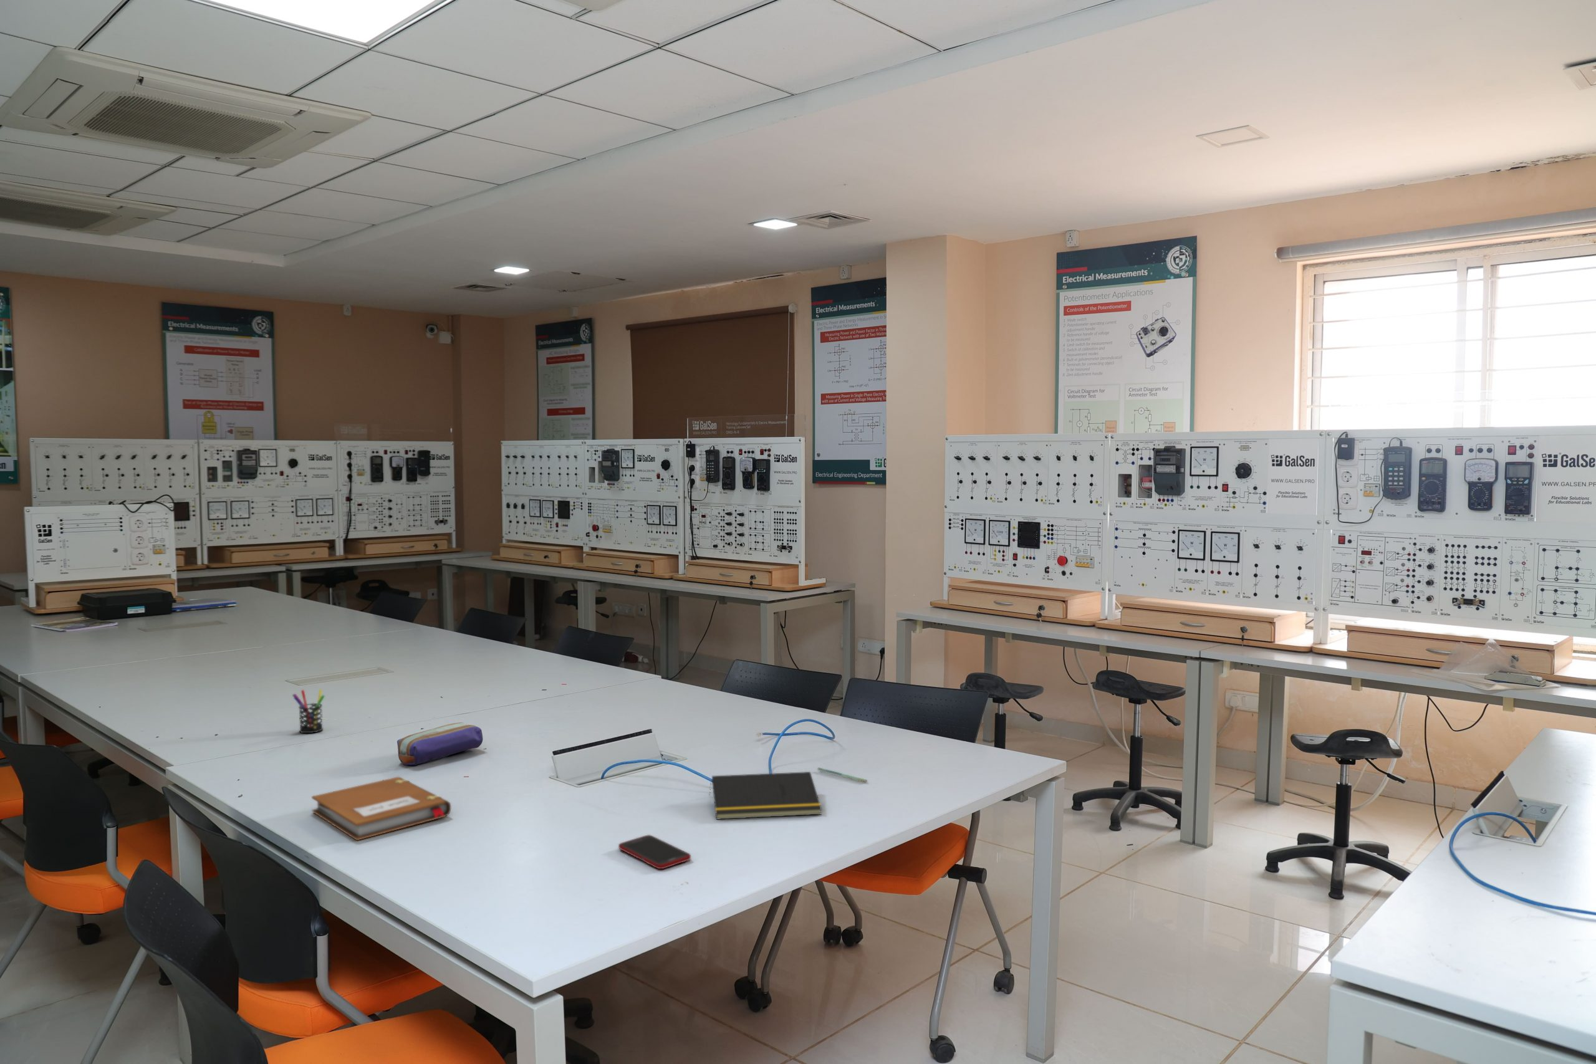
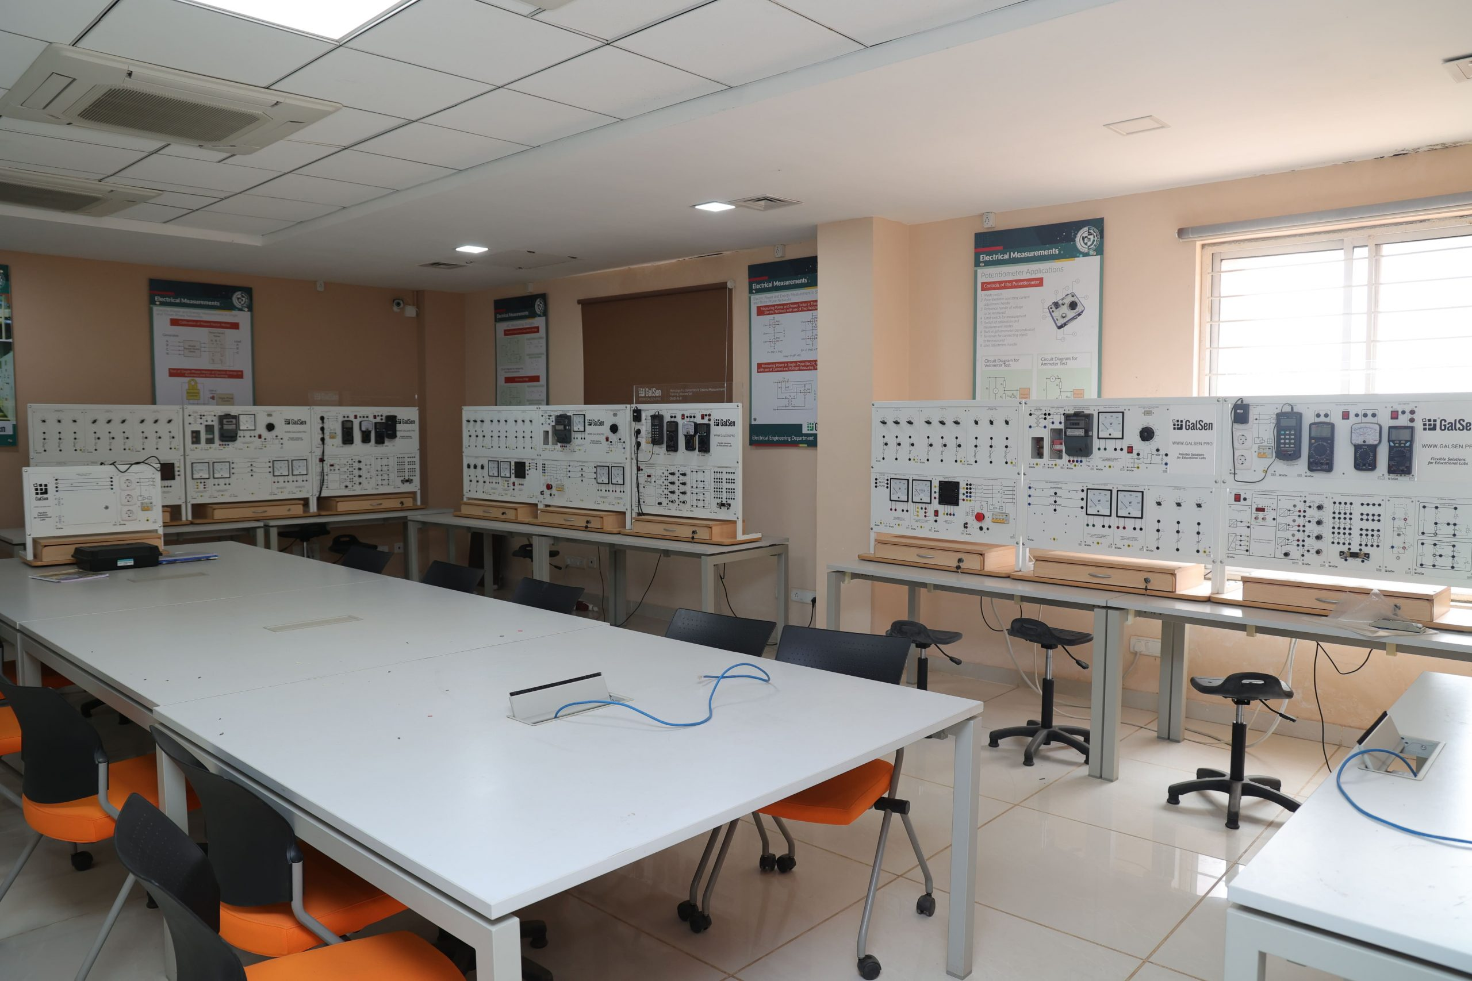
- pen [817,767,868,783]
- pen holder [292,689,325,734]
- notepad [708,771,822,821]
- notebook [311,775,451,842]
- pencil case [397,722,483,766]
- cell phone [618,834,691,869]
